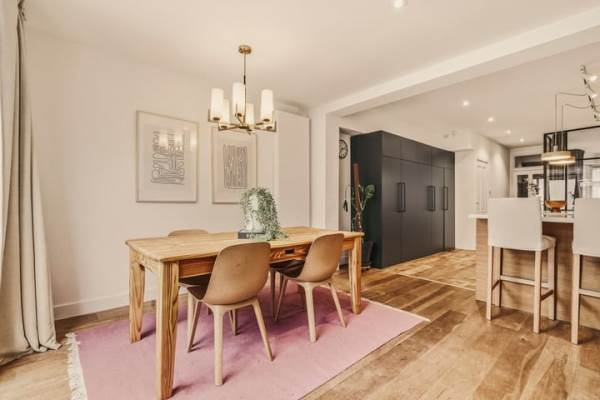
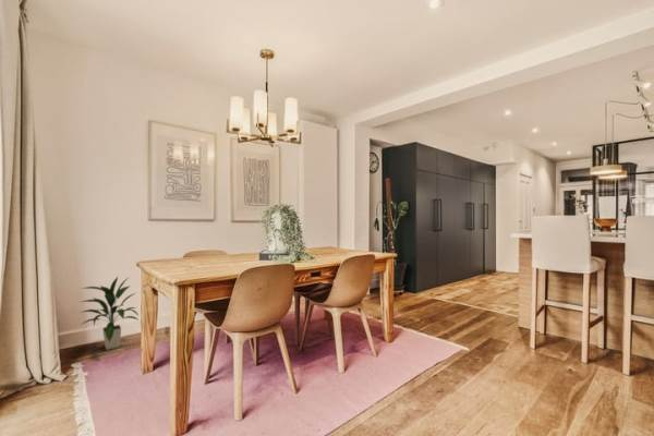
+ indoor plant [78,276,141,351]
